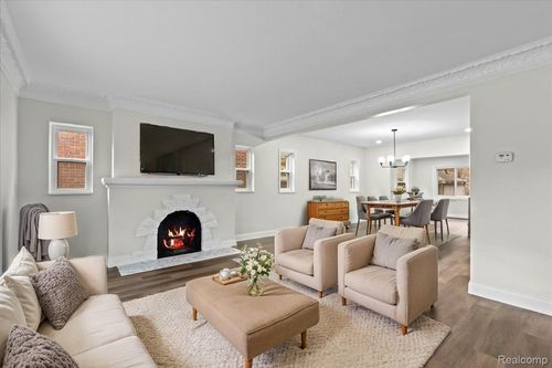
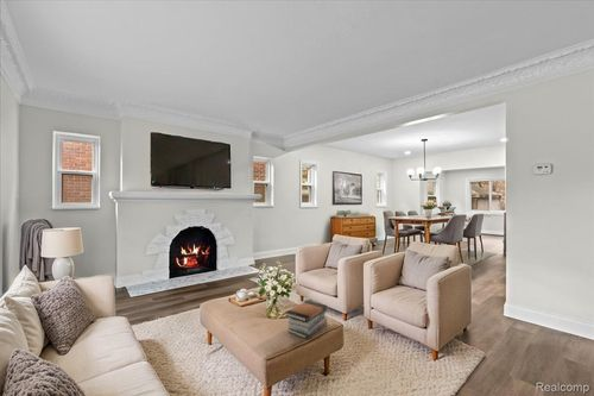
+ book stack [284,300,329,340]
